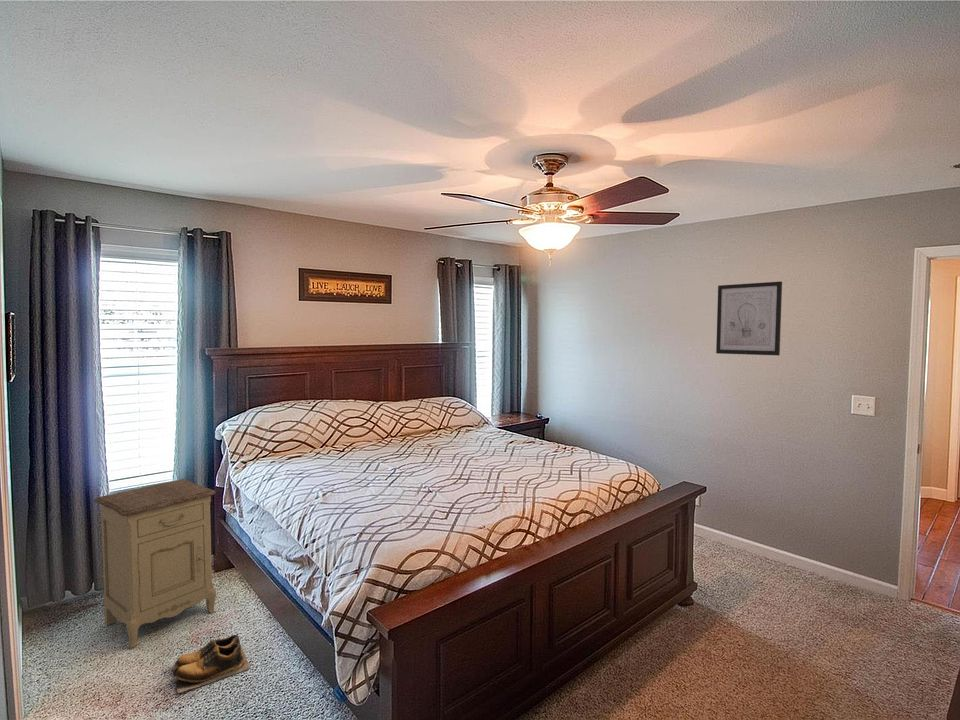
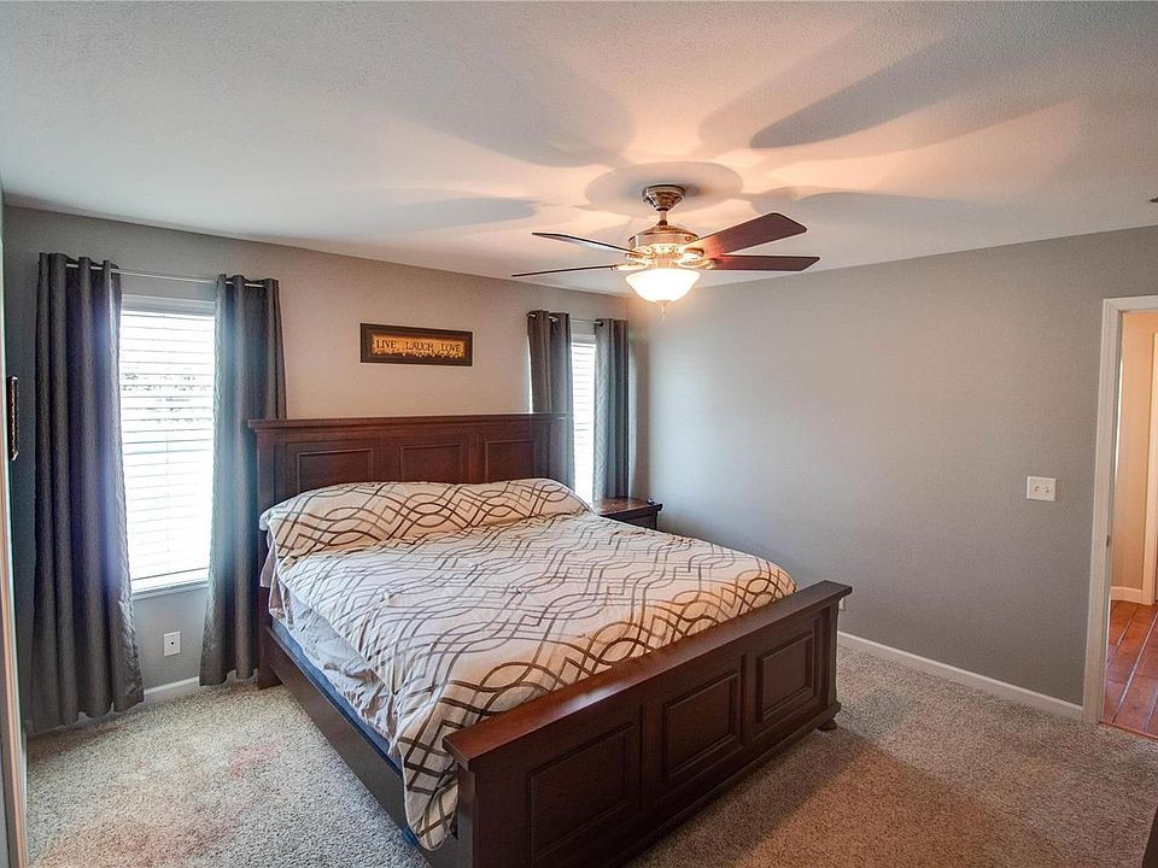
- nightstand [94,478,217,648]
- shoes [171,634,251,694]
- wall art [715,280,783,357]
